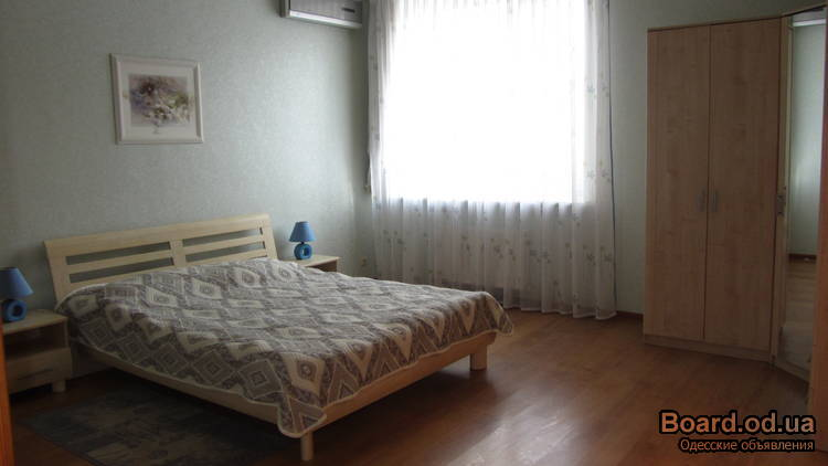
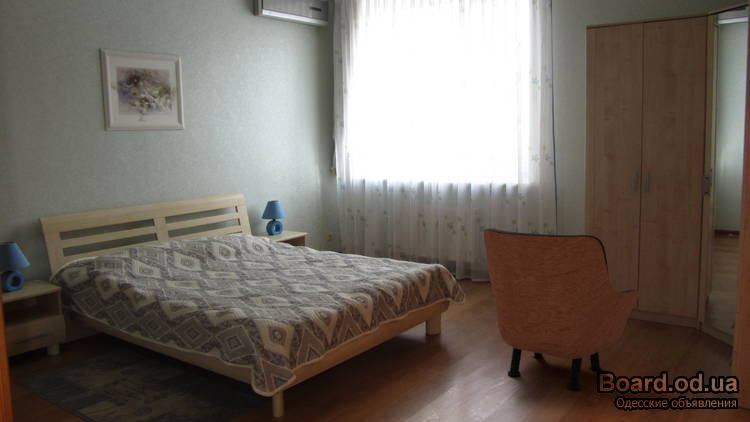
+ chair [483,228,640,390]
